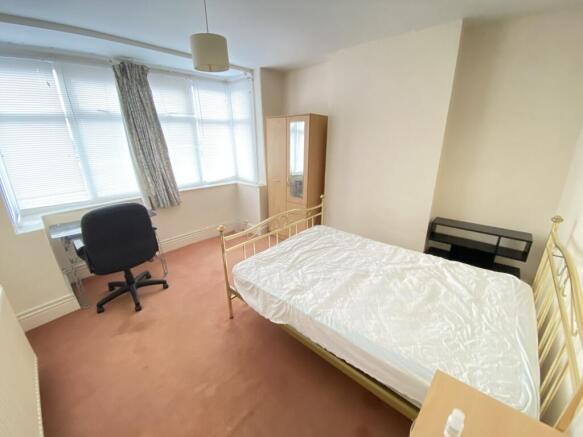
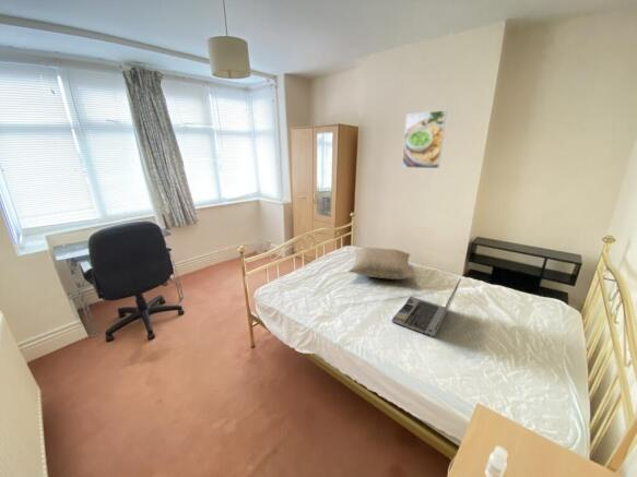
+ laptop [391,277,462,337]
+ pillow [347,247,417,281]
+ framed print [401,109,448,169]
